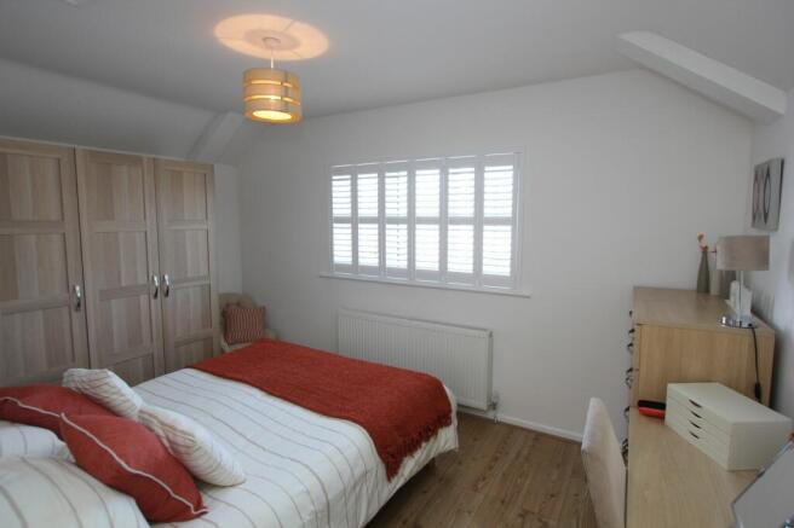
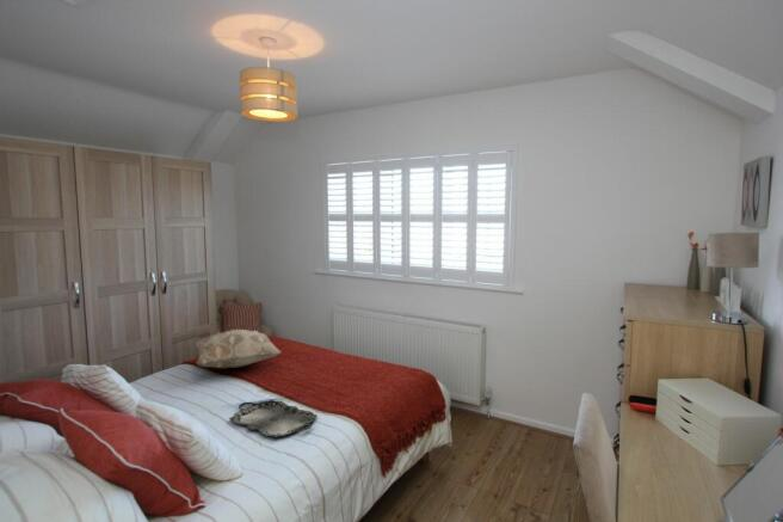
+ decorative pillow [192,328,283,369]
+ serving tray [228,399,319,438]
